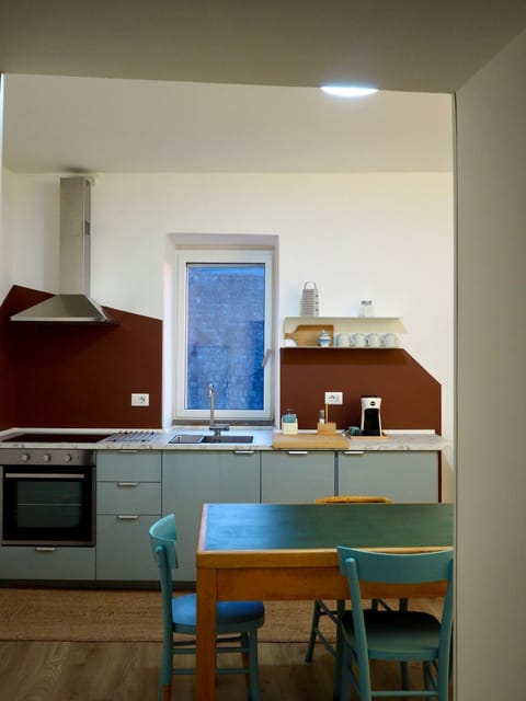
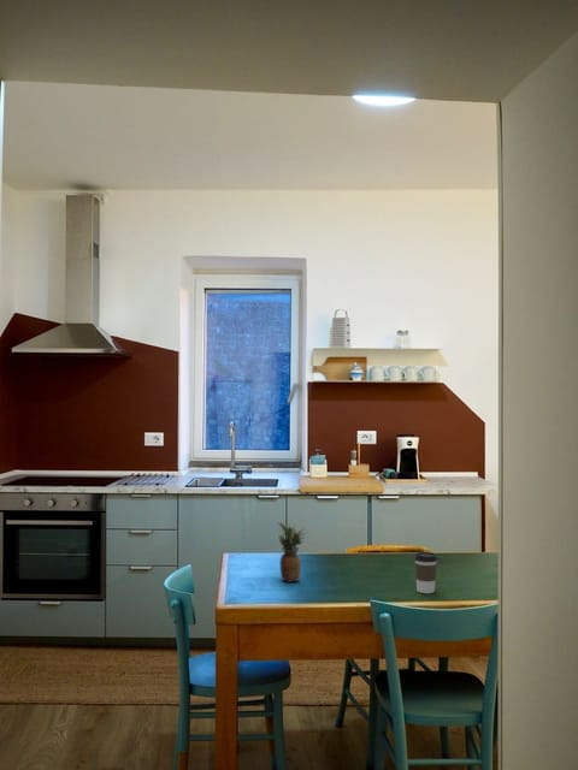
+ coffee cup [413,551,438,594]
+ fruit [276,521,308,584]
